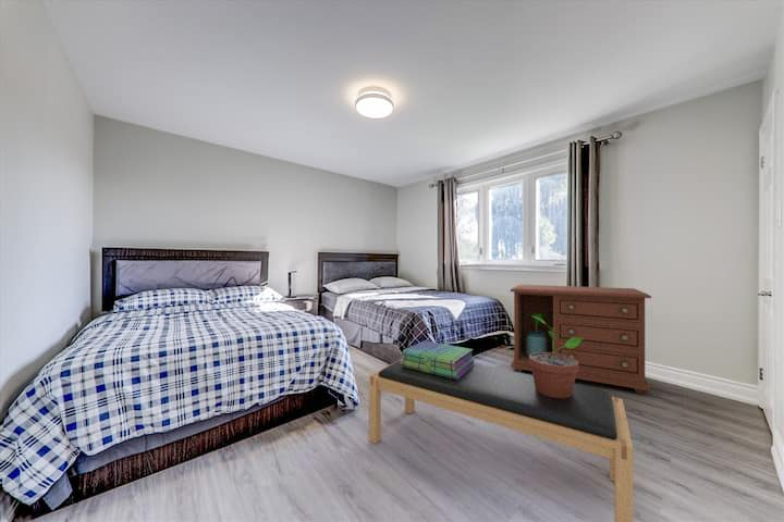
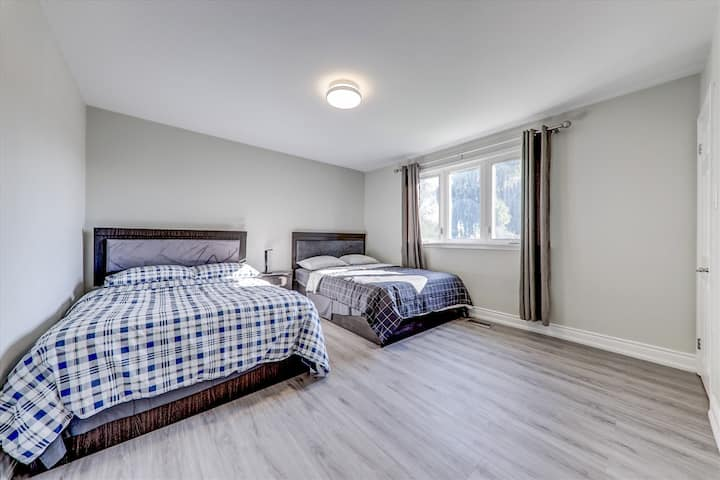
- stack of books [400,339,476,380]
- potted plant [529,316,584,398]
- dresser [510,284,652,394]
- bench [368,359,634,522]
